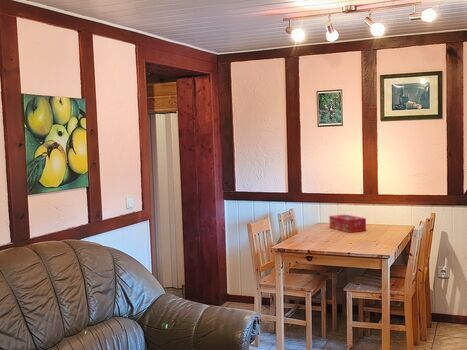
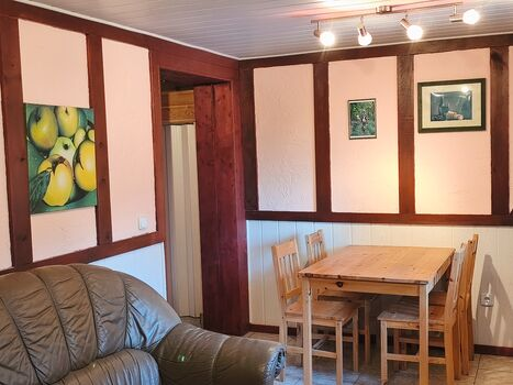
- tissue box [328,213,367,234]
